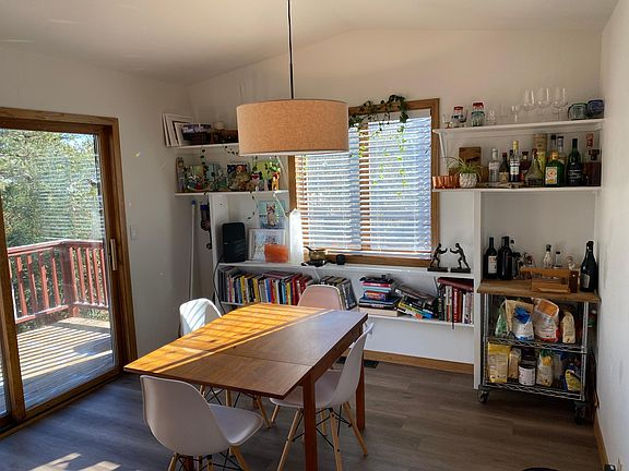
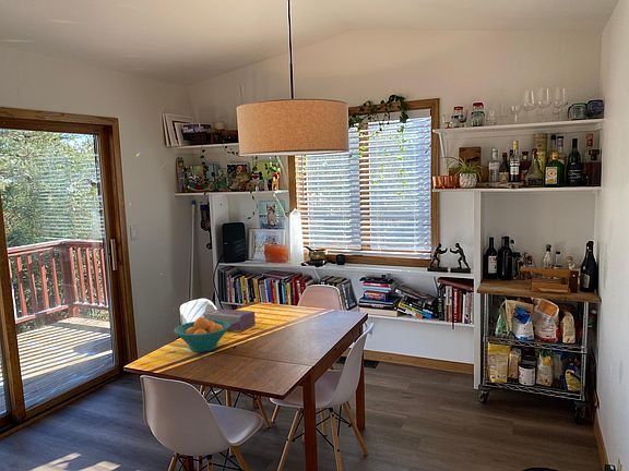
+ tissue box [202,307,257,333]
+ fruit bowl [174,316,229,353]
